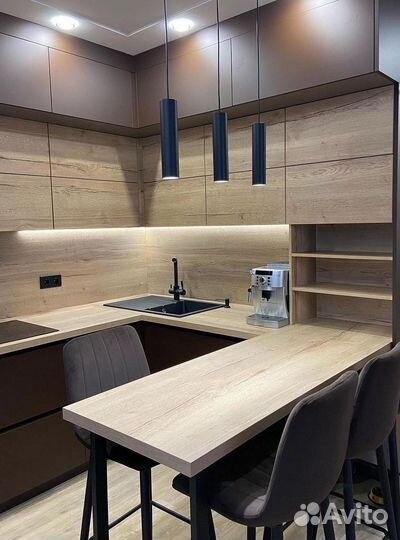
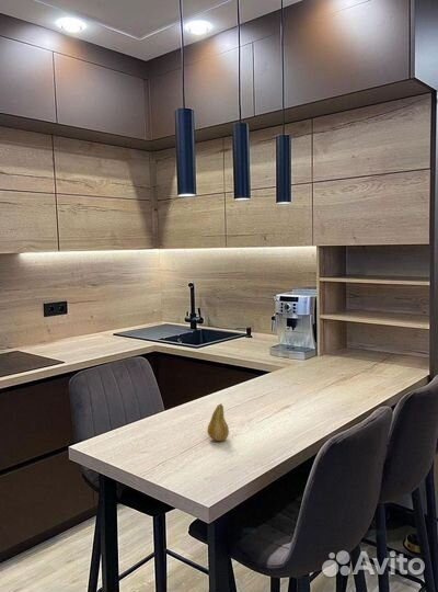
+ fruit [207,402,230,442]
